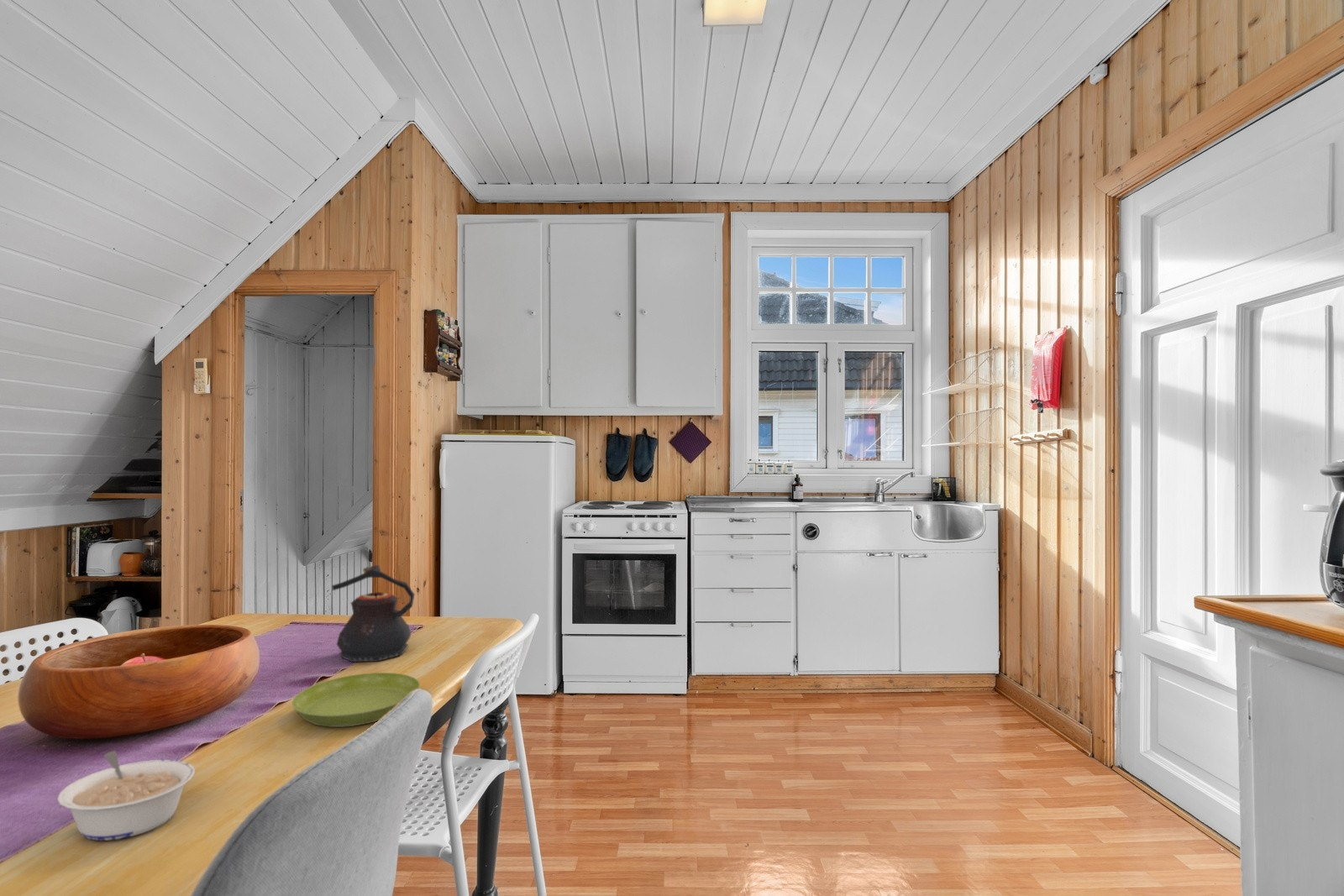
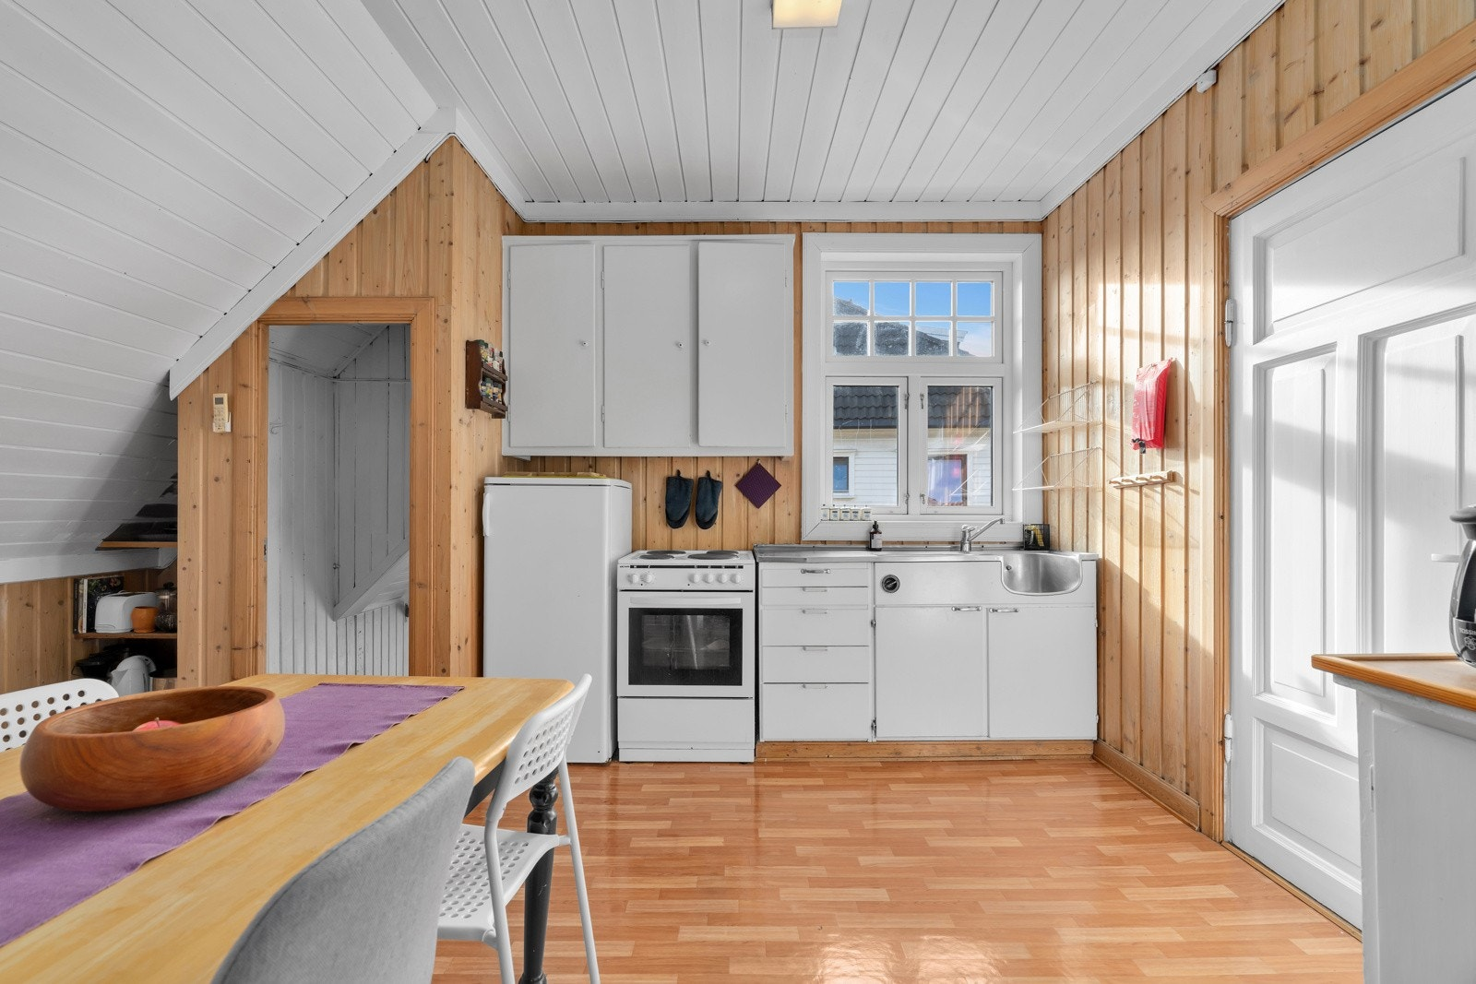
- teapot [331,564,416,663]
- legume [56,750,196,841]
- saucer [291,672,421,728]
